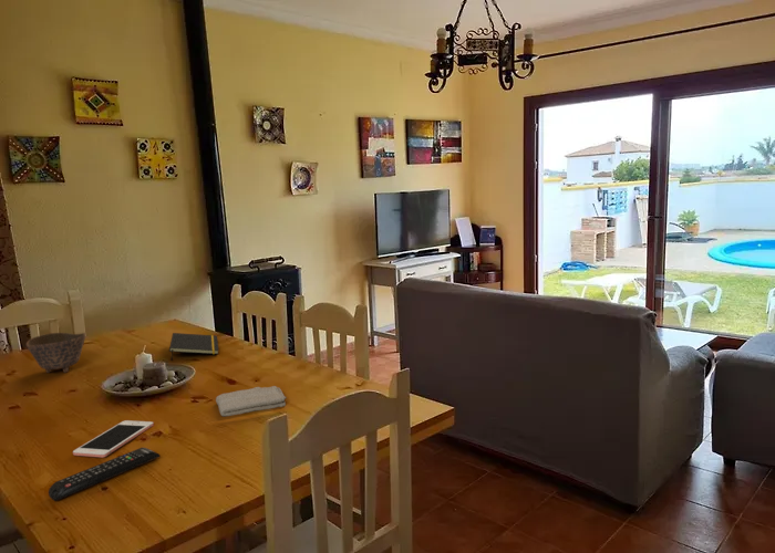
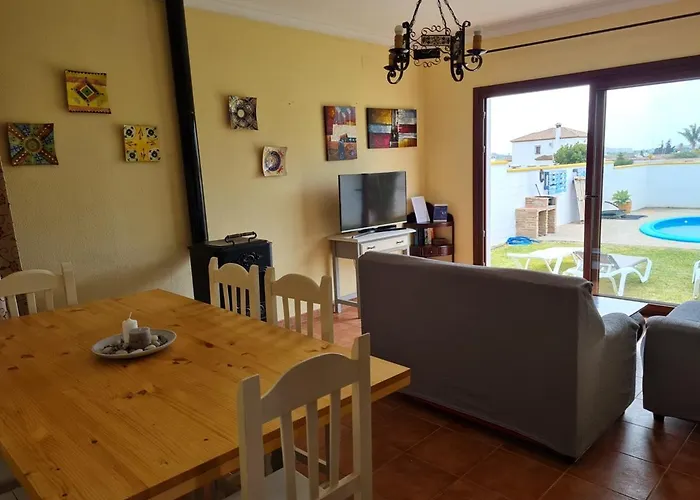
- bowl [25,332,87,374]
- cell phone [72,419,155,459]
- notepad [168,332,219,362]
- remote control [48,447,161,502]
- washcloth [215,385,288,417]
